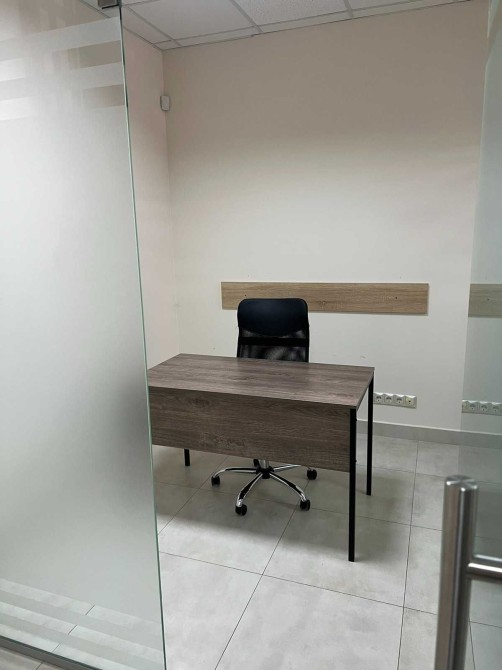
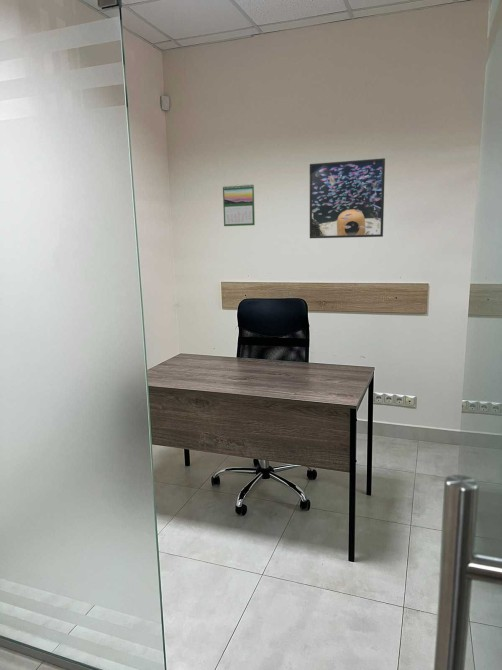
+ calendar [222,183,256,227]
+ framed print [309,157,386,239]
